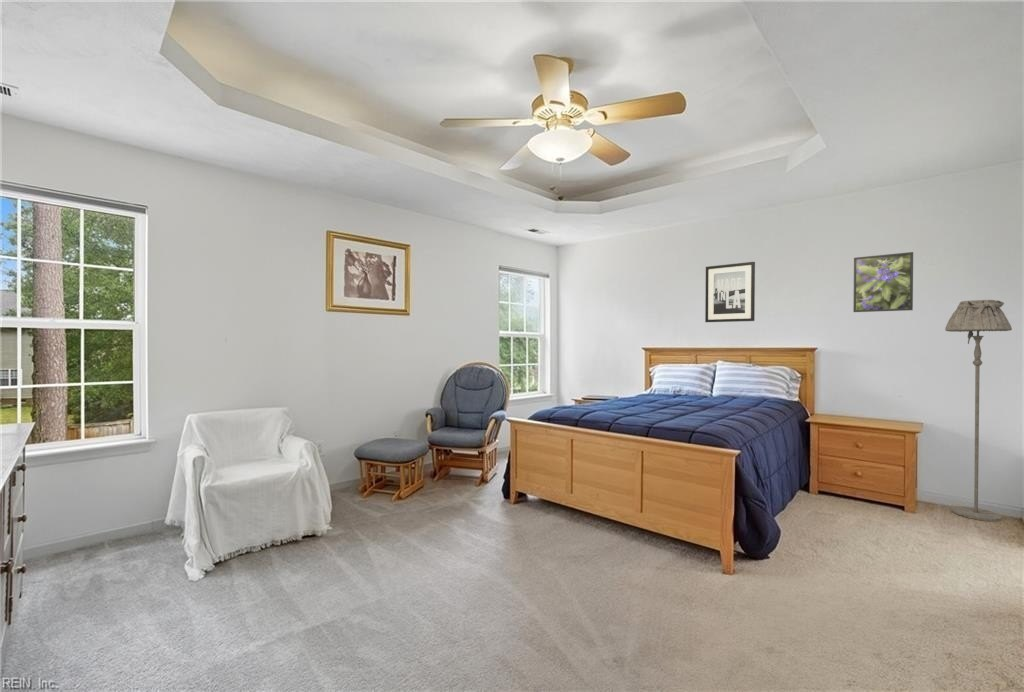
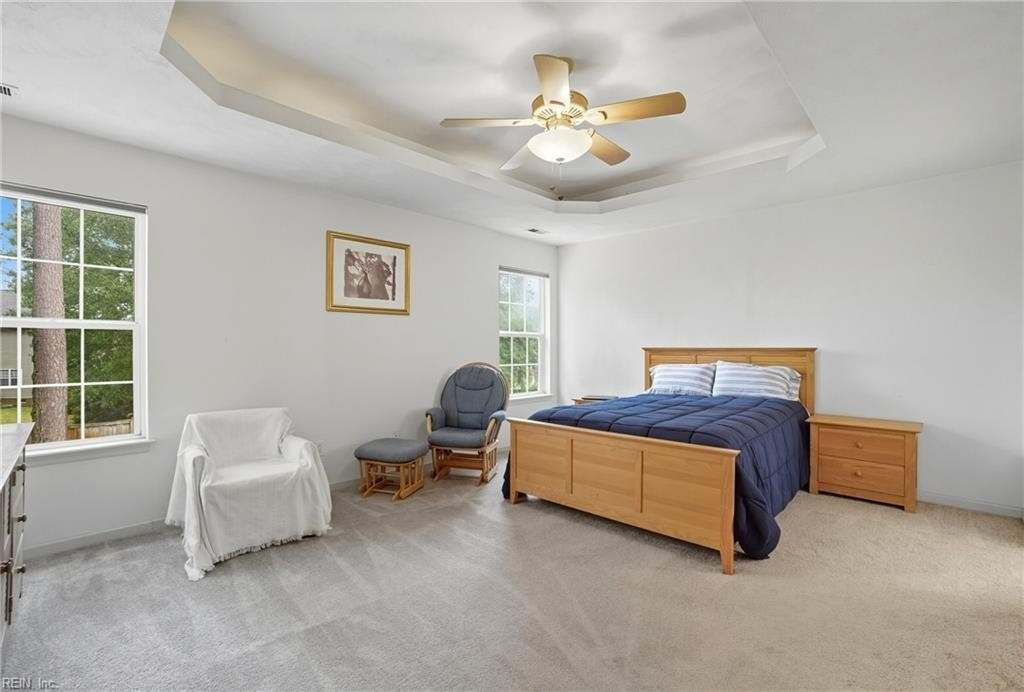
- wall art [704,261,756,323]
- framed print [852,251,914,313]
- floor lamp [944,299,1013,522]
